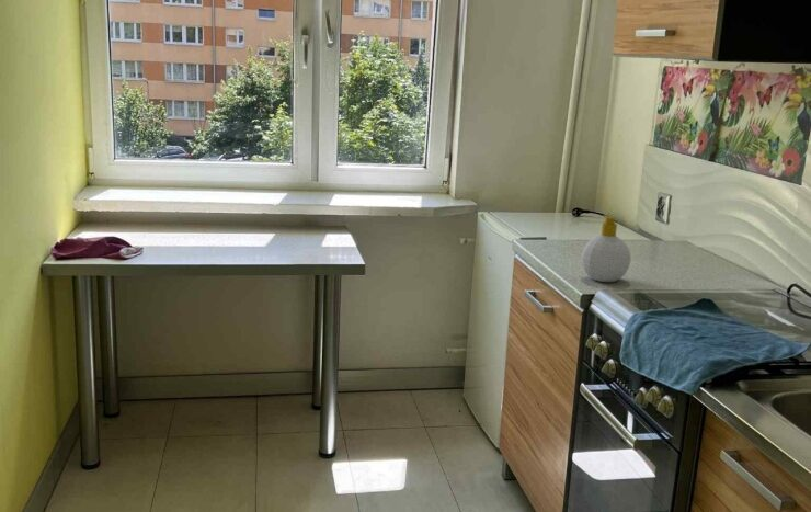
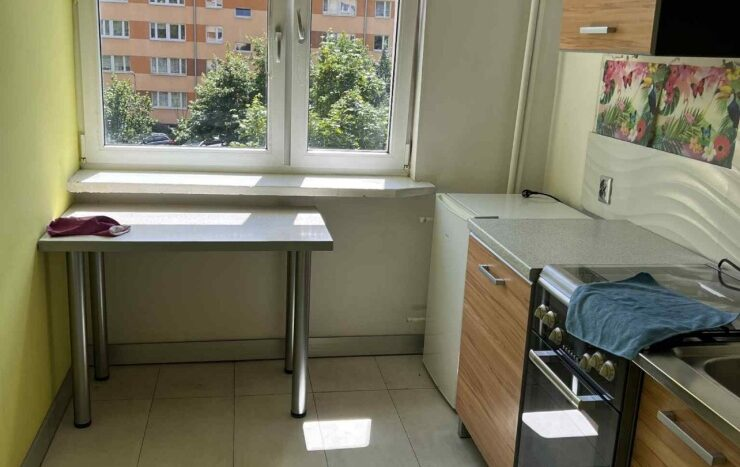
- soap bottle [580,214,632,283]
